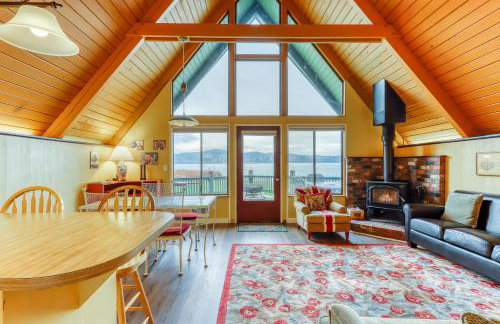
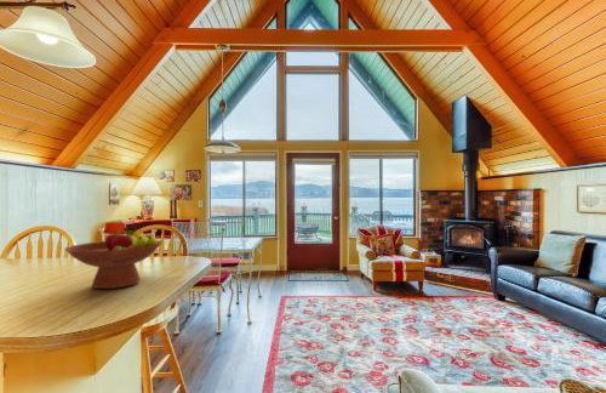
+ fruit bowl [63,226,164,290]
